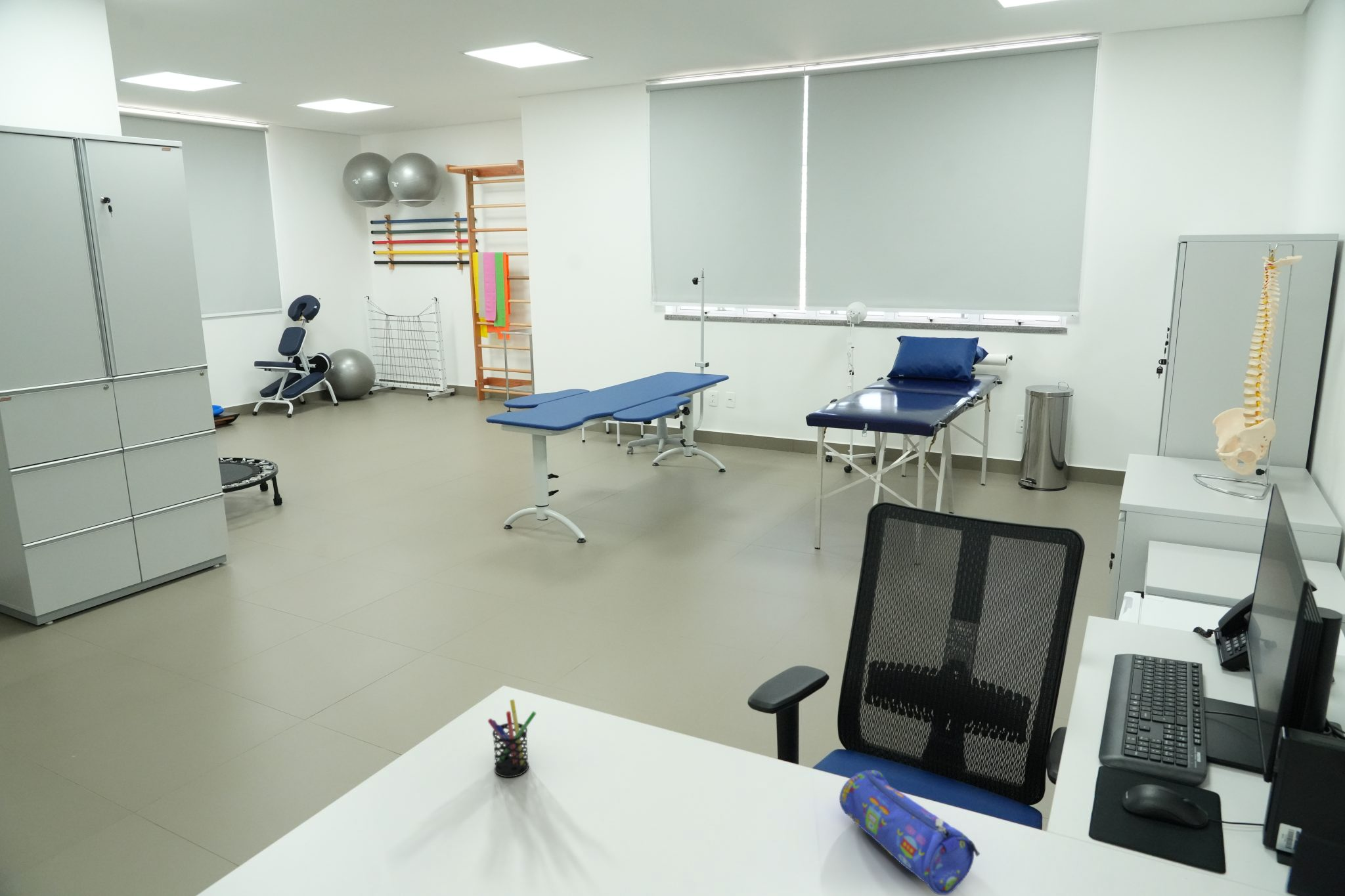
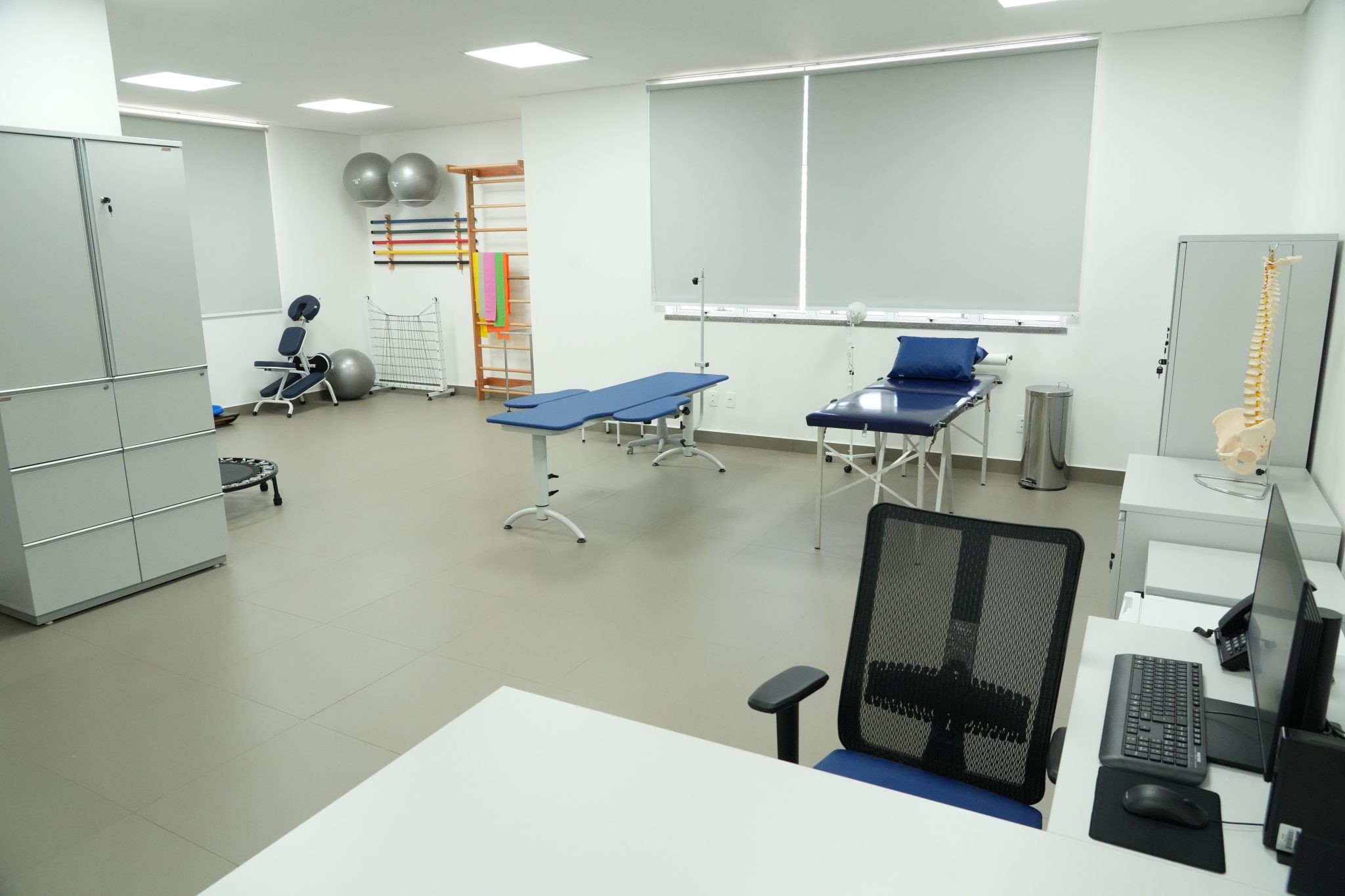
- pencil case [839,769,981,896]
- pen holder [487,698,537,778]
